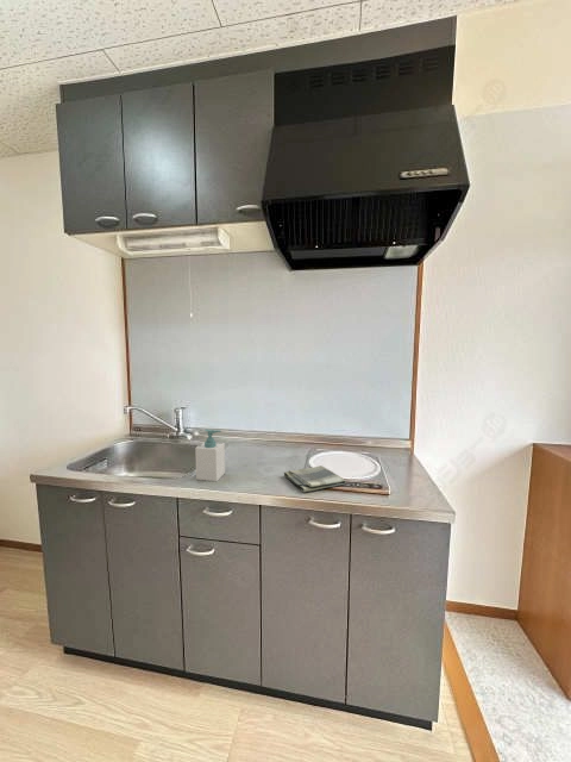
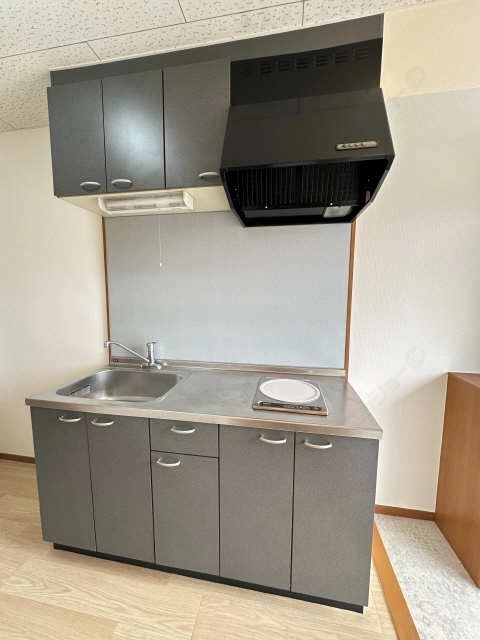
- soap bottle [194,429,226,482]
- dish towel [283,464,347,493]
